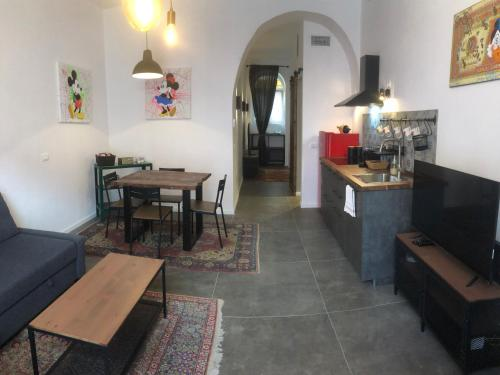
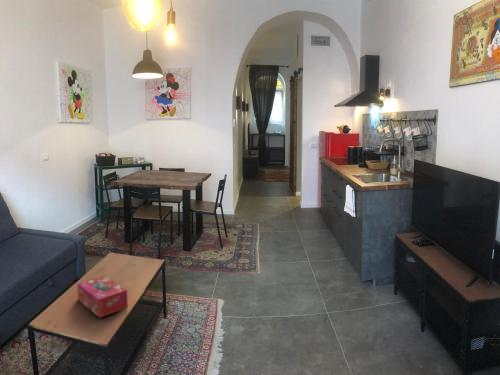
+ tissue box [76,275,129,318]
